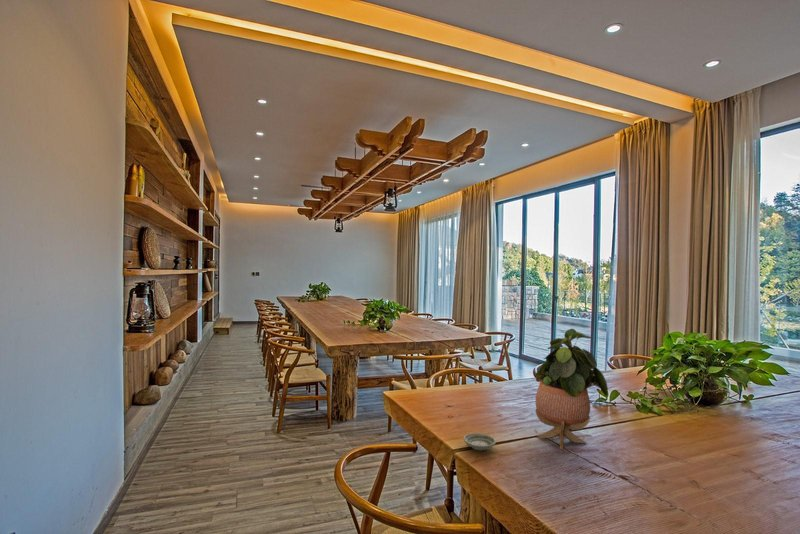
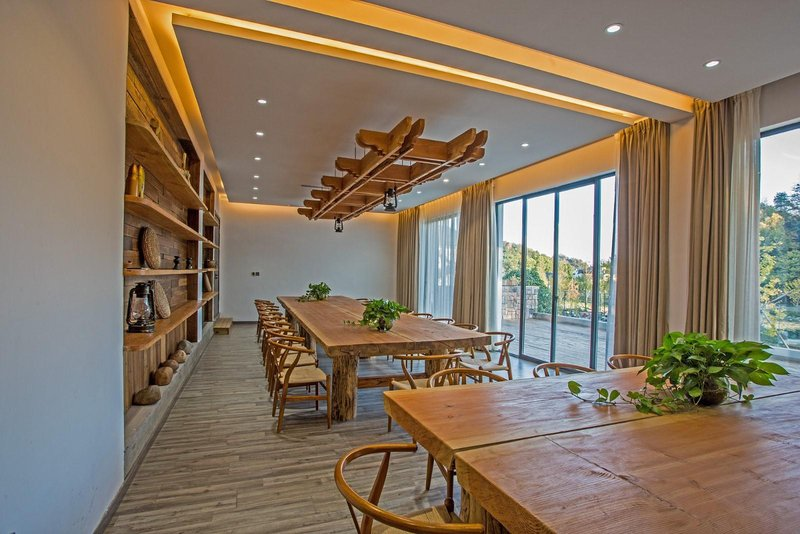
- saucer [463,432,497,451]
- potted plant [534,328,609,450]
